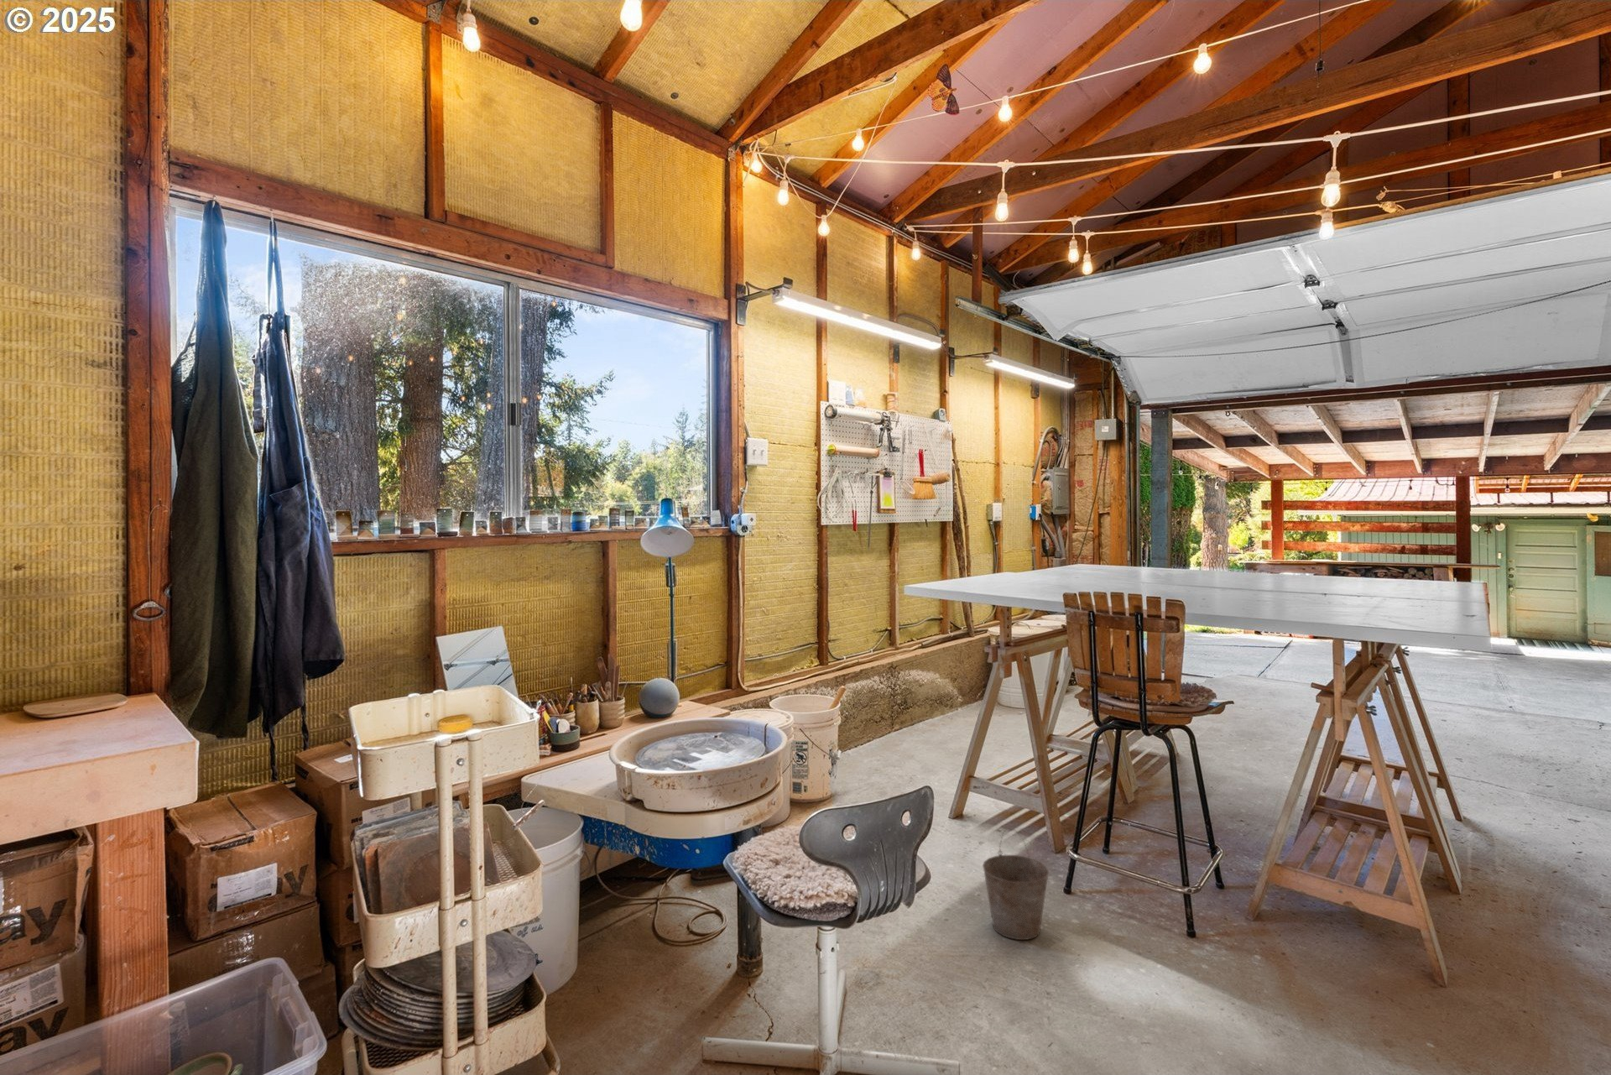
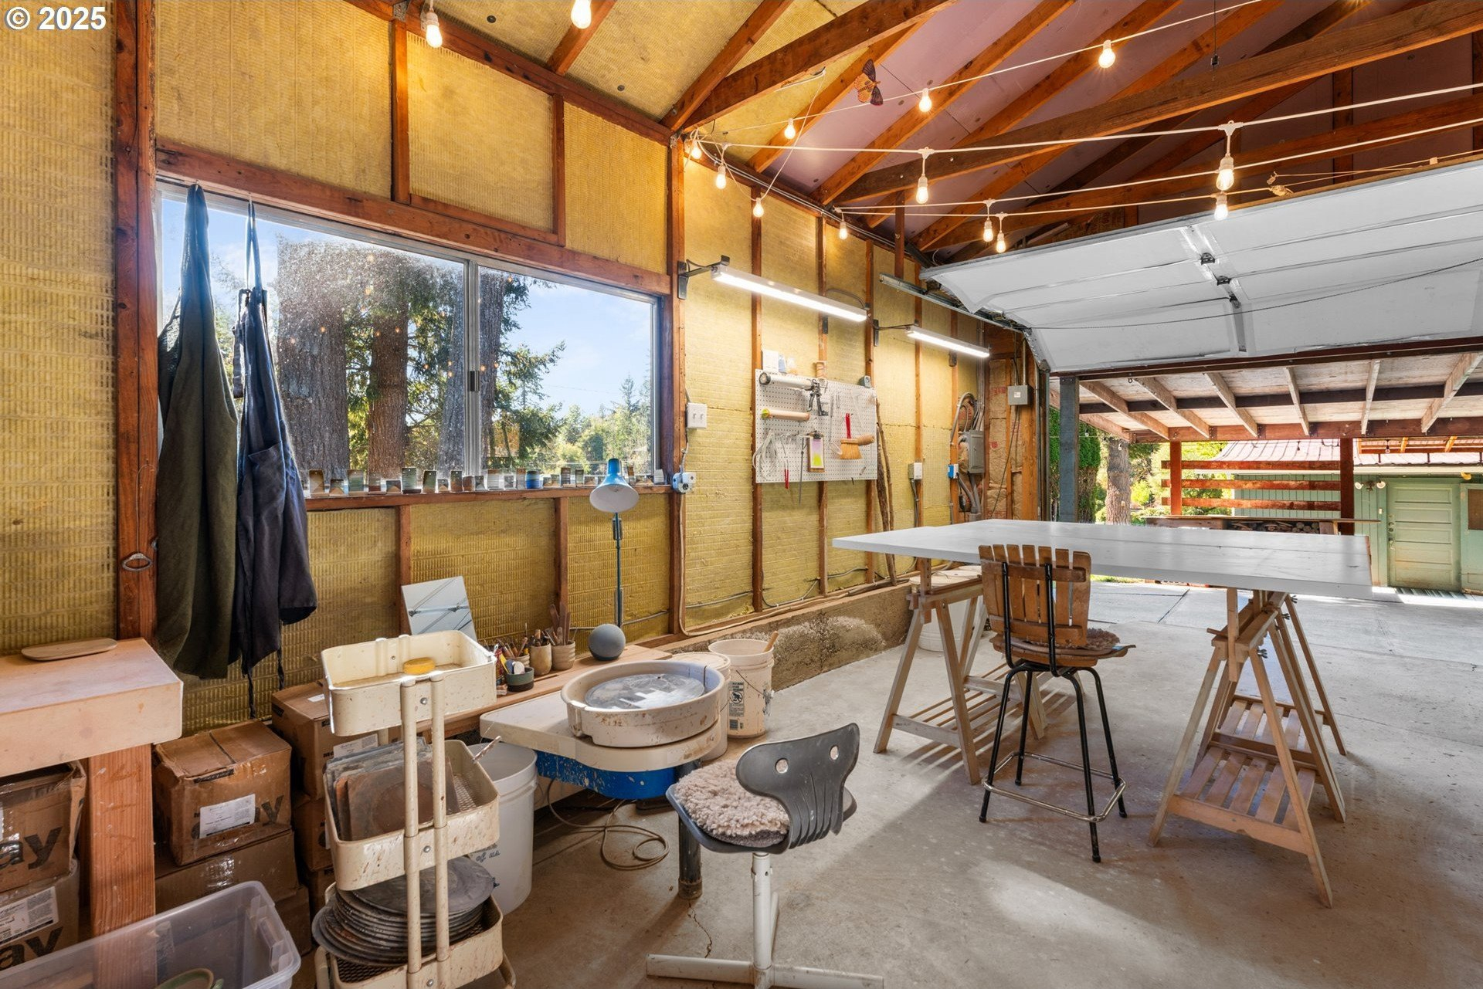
- bucket [981,827,1050,941]
